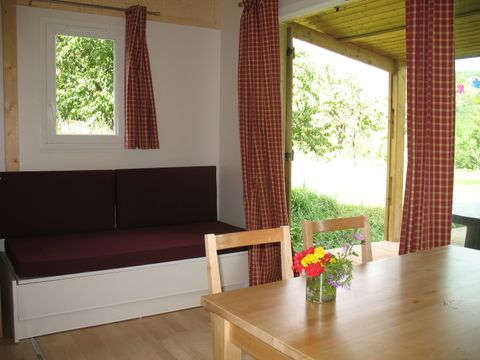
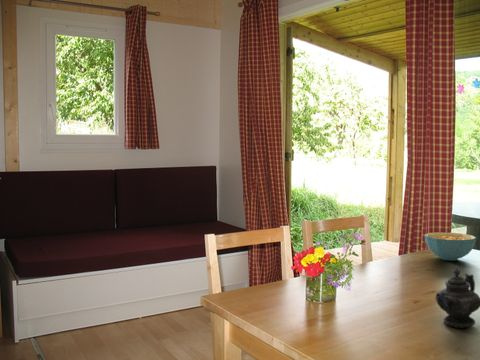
+ teapot [434,265,480,328]
+ cereal bowl [424,231,477,262]
